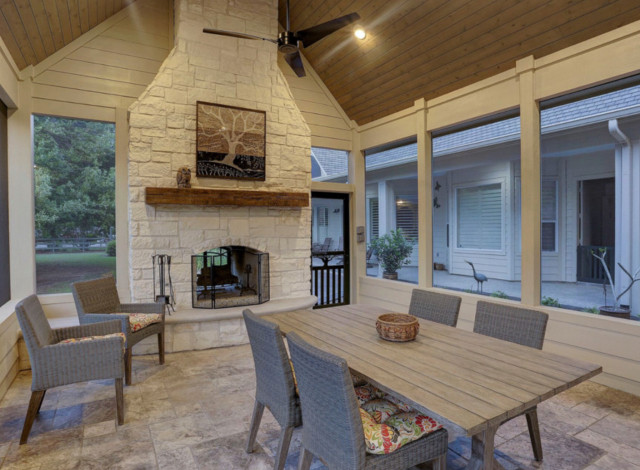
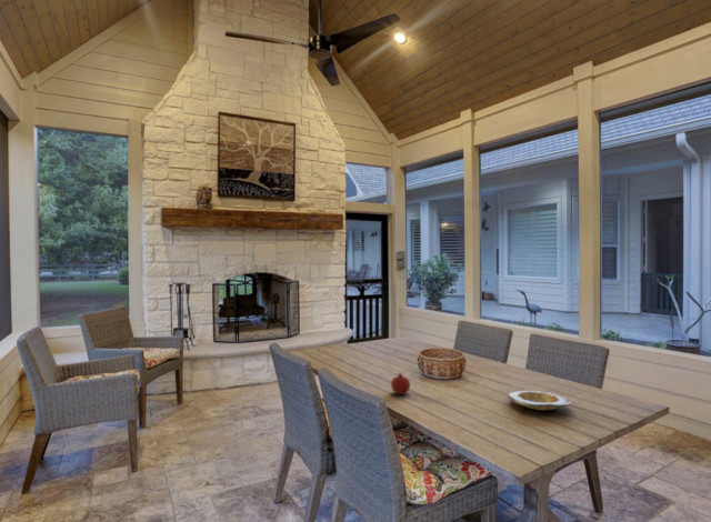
+ plate [507,389,571,411]
+ fruit [390,372,411,395]
